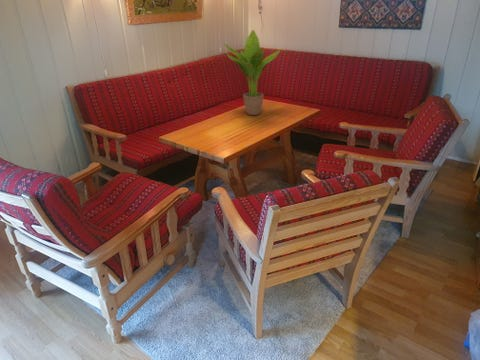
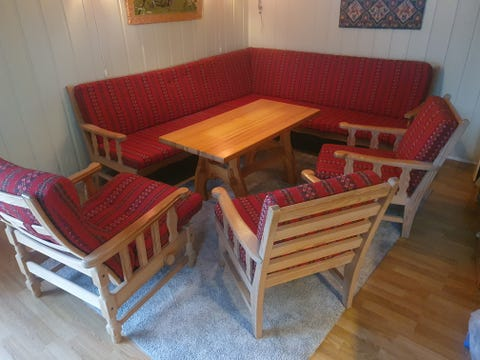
- potted plant [223,29,282,116]
